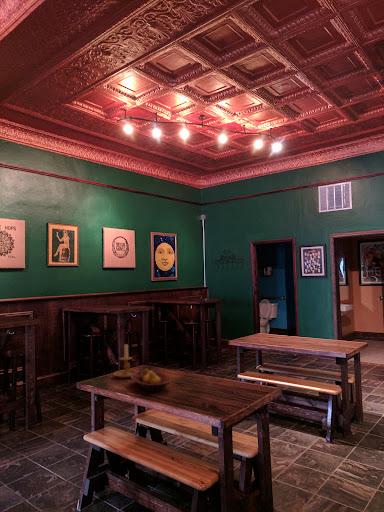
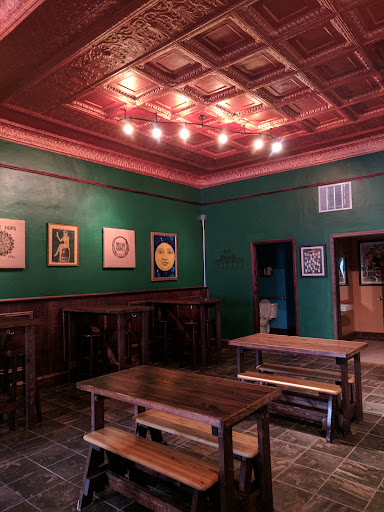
- candle holder [112,343,139,379]
- fruit bowl [130,368,172,392]
